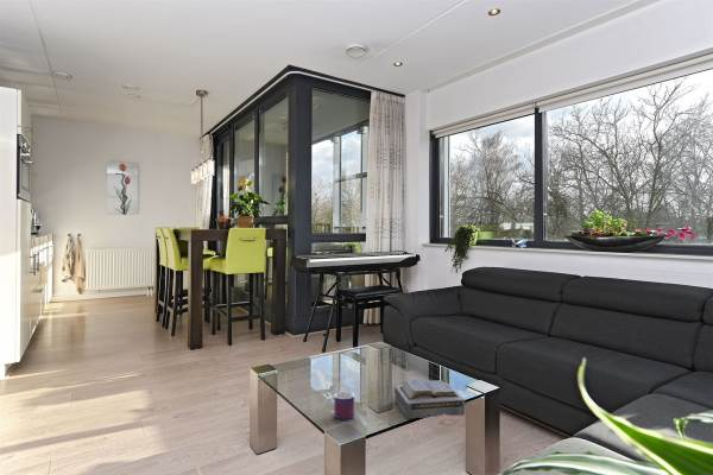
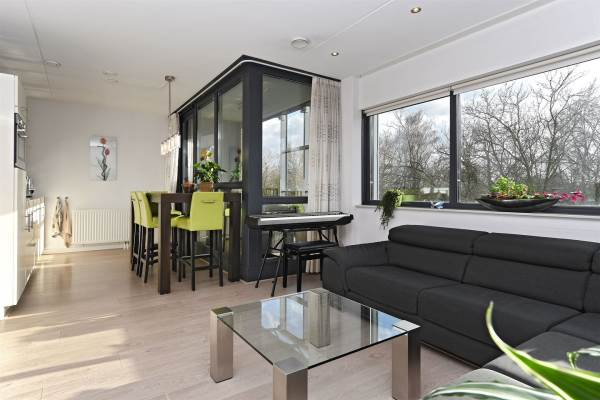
- bible [393,378,466,420]
- mug [323,391,355,420]
